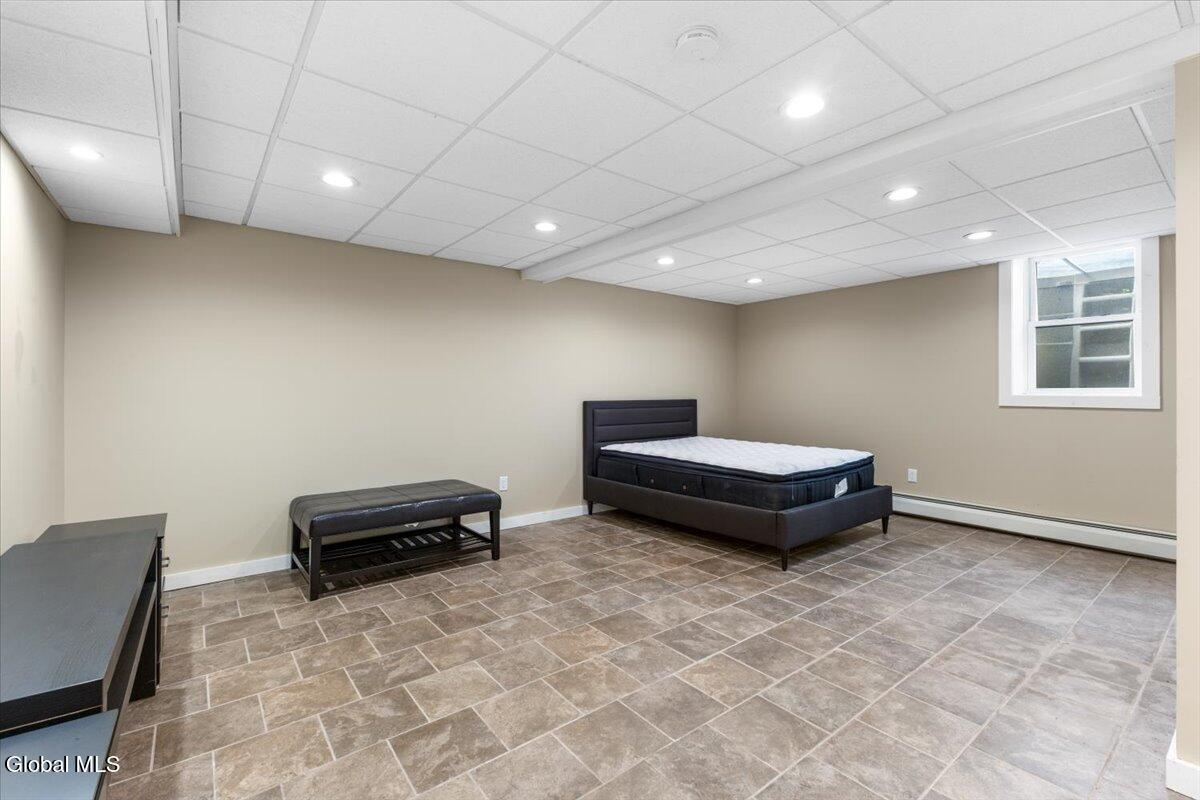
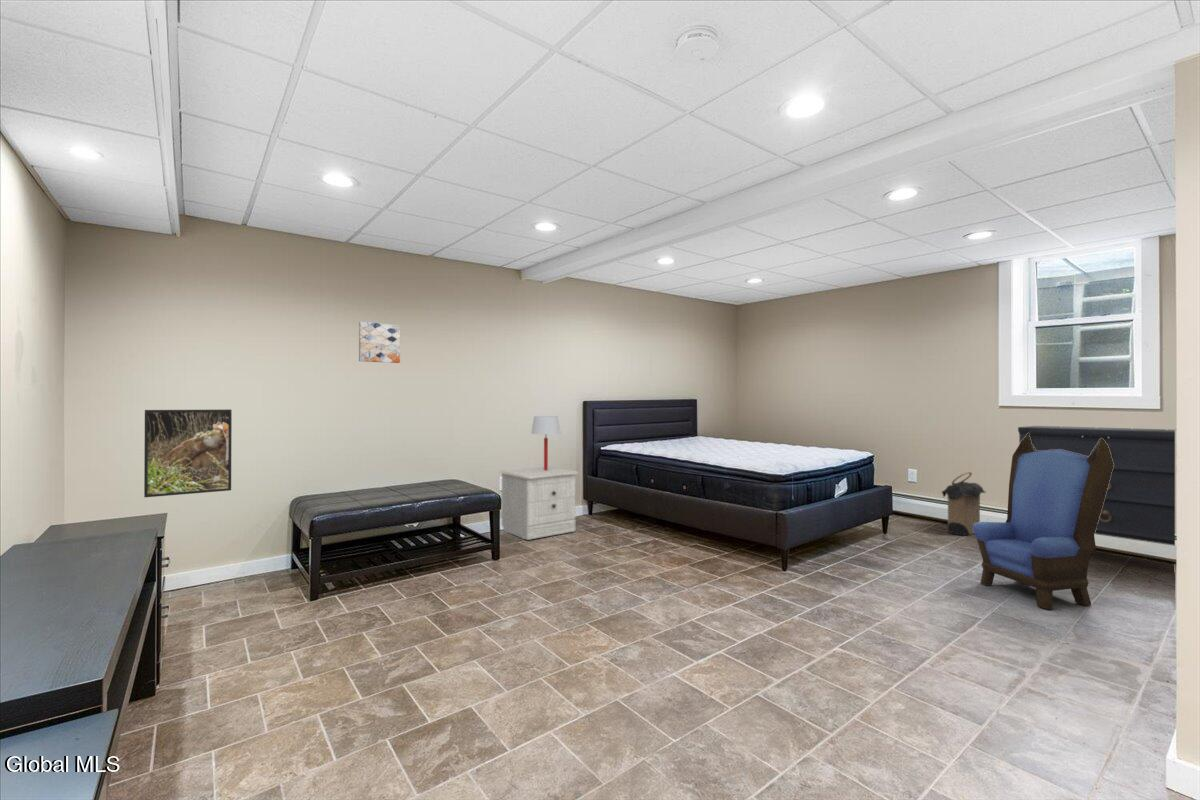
+ dresser [1017,425,1176,547]
+ wall art [358,321,401,364]
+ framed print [143,408,233,498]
+ table lamp [530,415,562,471]
+ armchair [973,433,1114,610]
+ laundry hamper [940,471,987,537]
+ nightstand [499,466,579,541]
